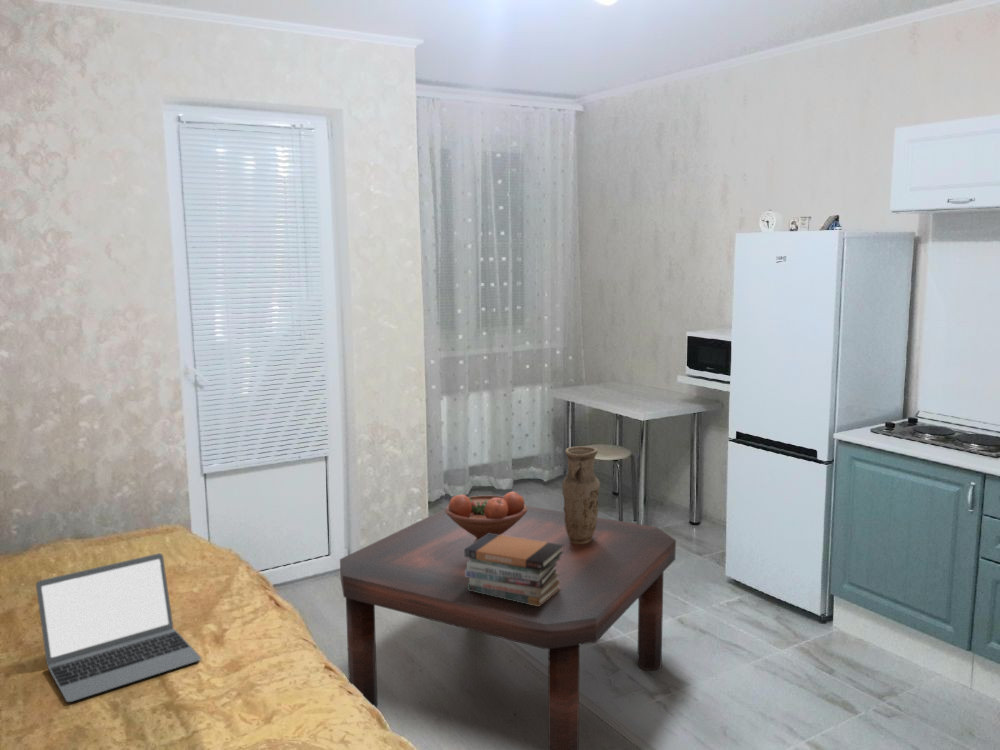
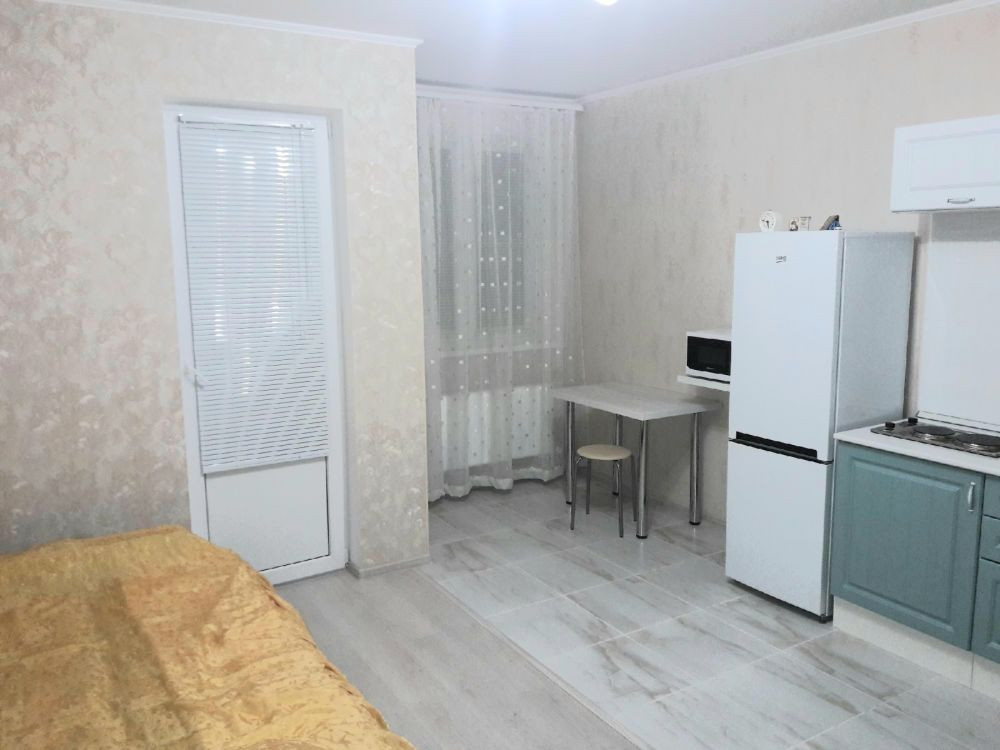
- book stack [464,533,563,606]
- vase [561,445,601,544]
- fruit bowl [445,491,527,543]
- laptop [35,552,202,703]
- coffee table [339,505,677,750]
